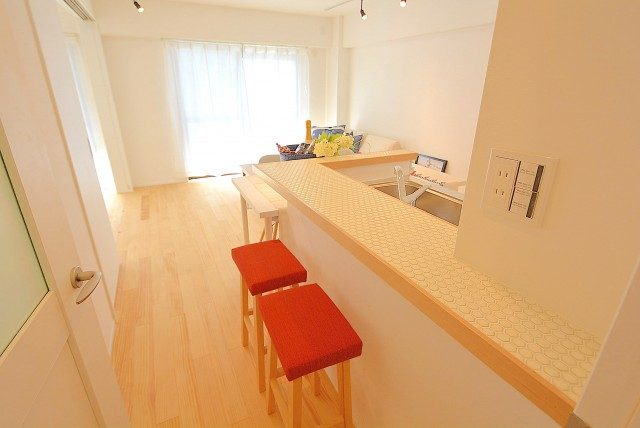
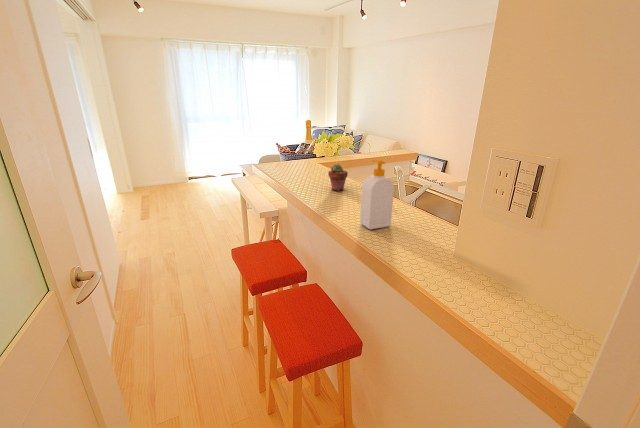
+ potted succulent [327,163,349,192]
+ soap bottle [359,159,395,230]
